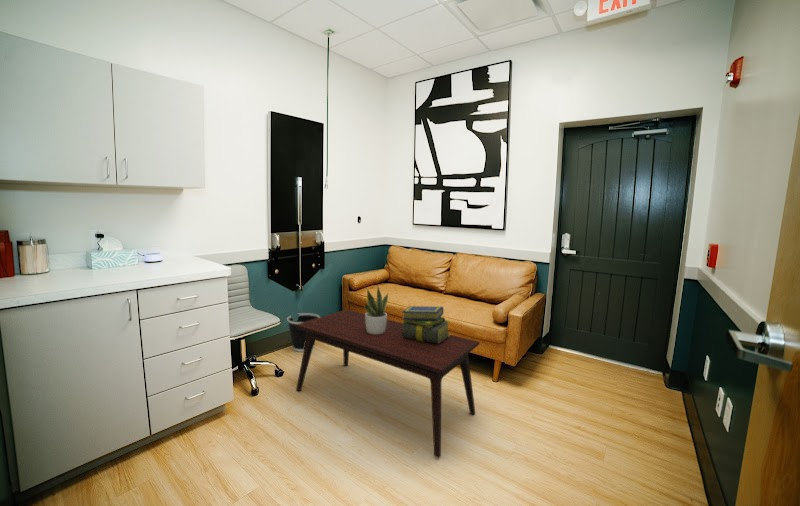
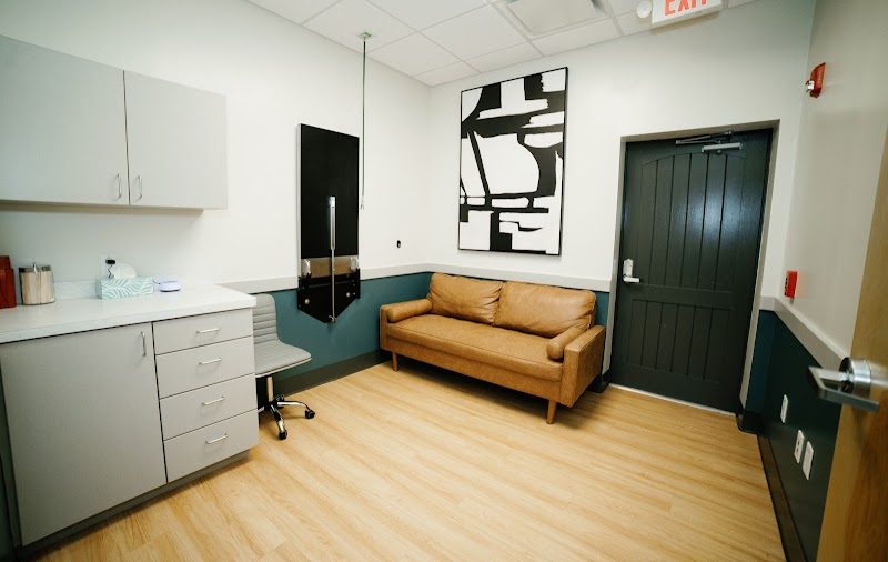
- potted plant [363,286,389,335]
- coffee table [295,308,481,459]
- wastebasket [286,312,321,353]
- stack of books [401,305,451,344]
